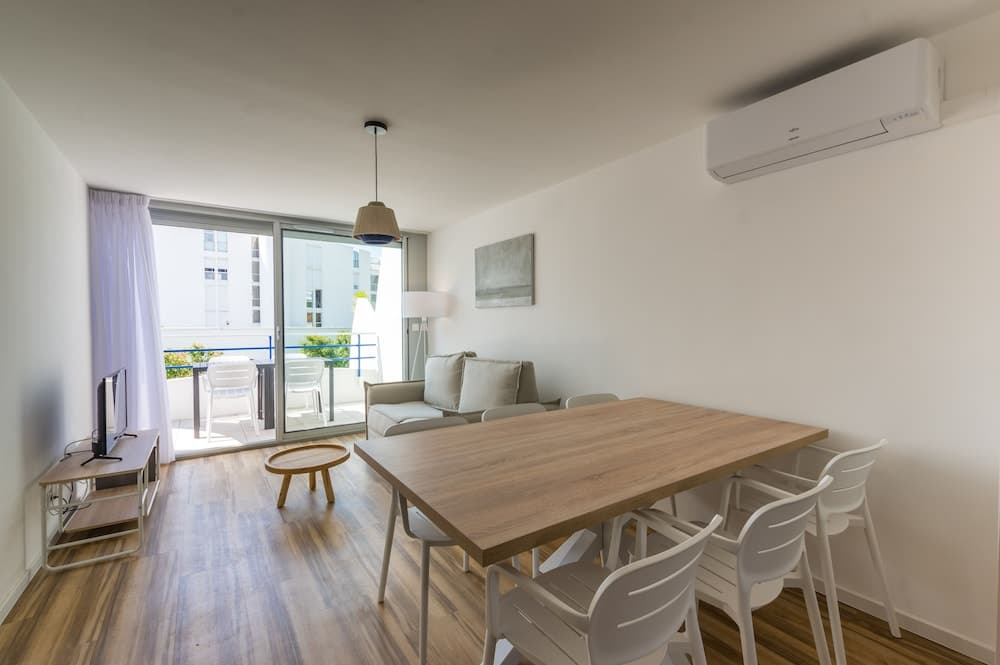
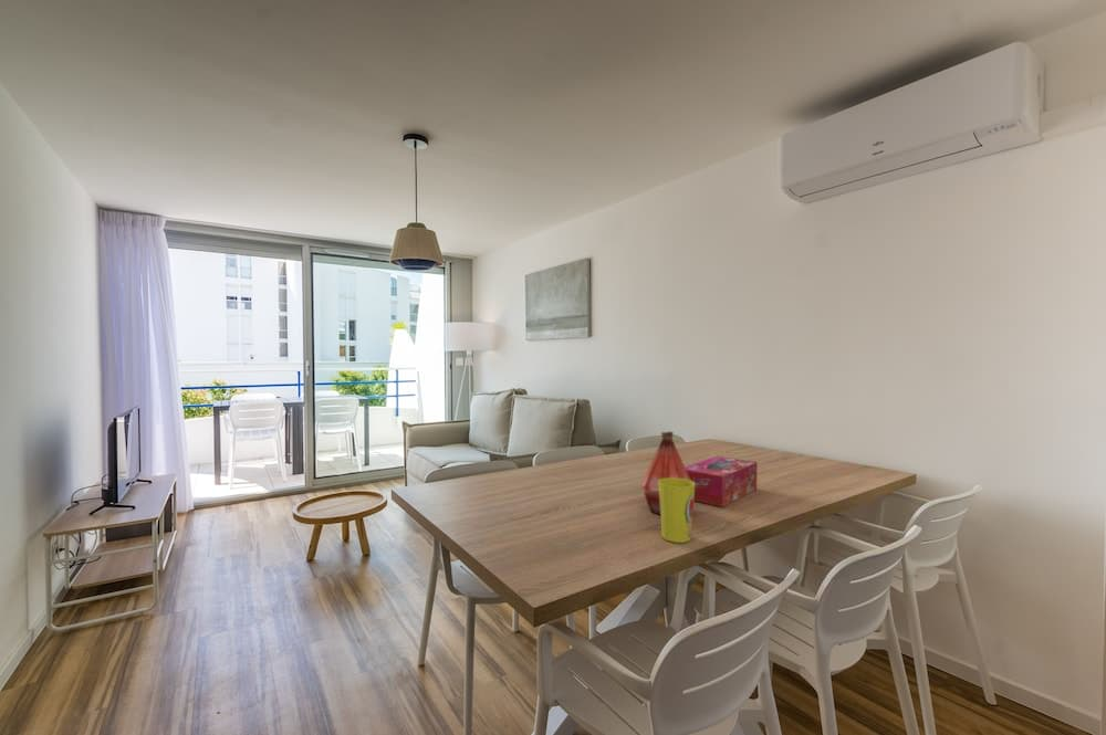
+ bottle [640,430,690,515]
+ cup [658,479,695,544]
+ tissue box [685,455,759,507]
